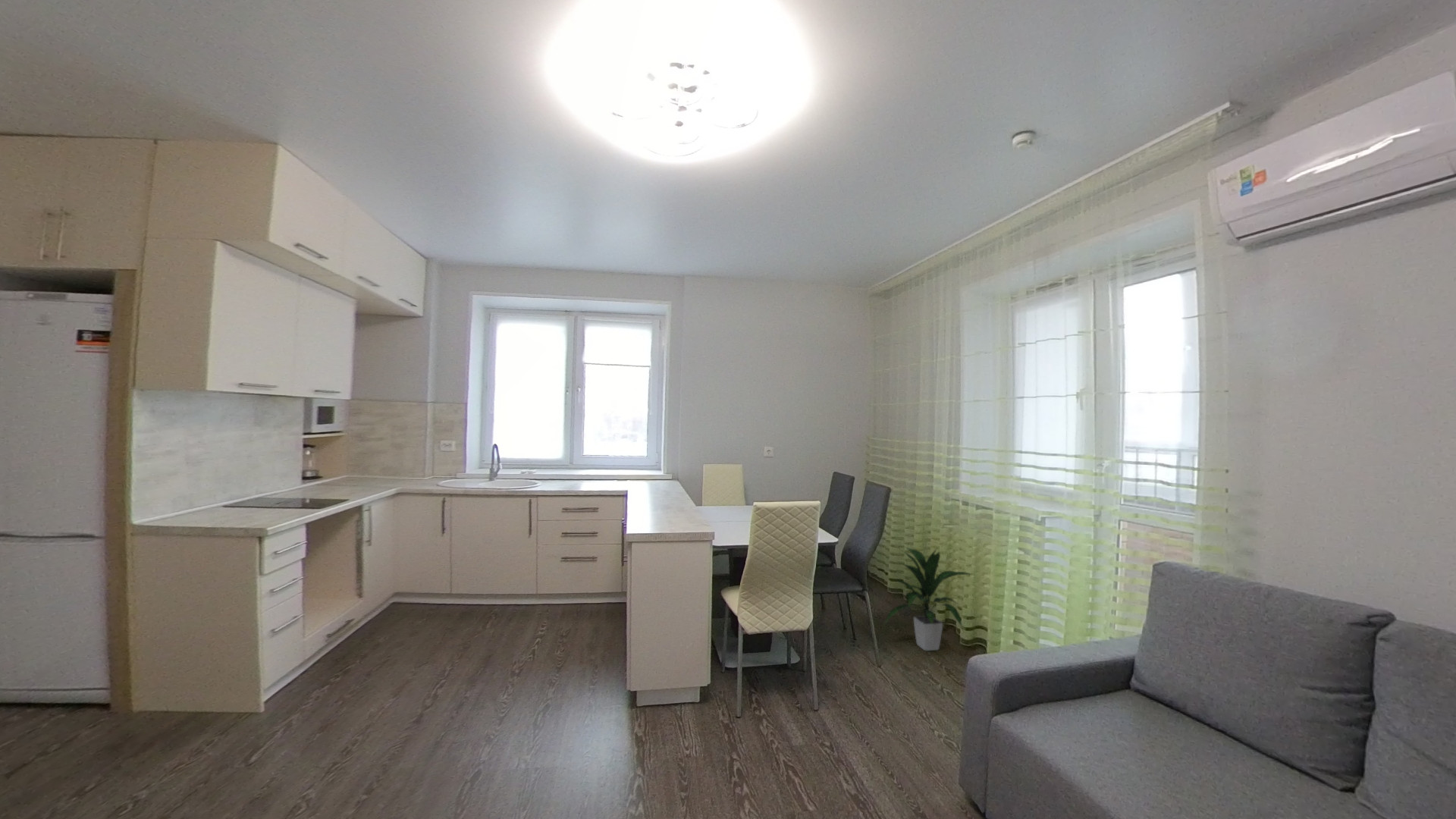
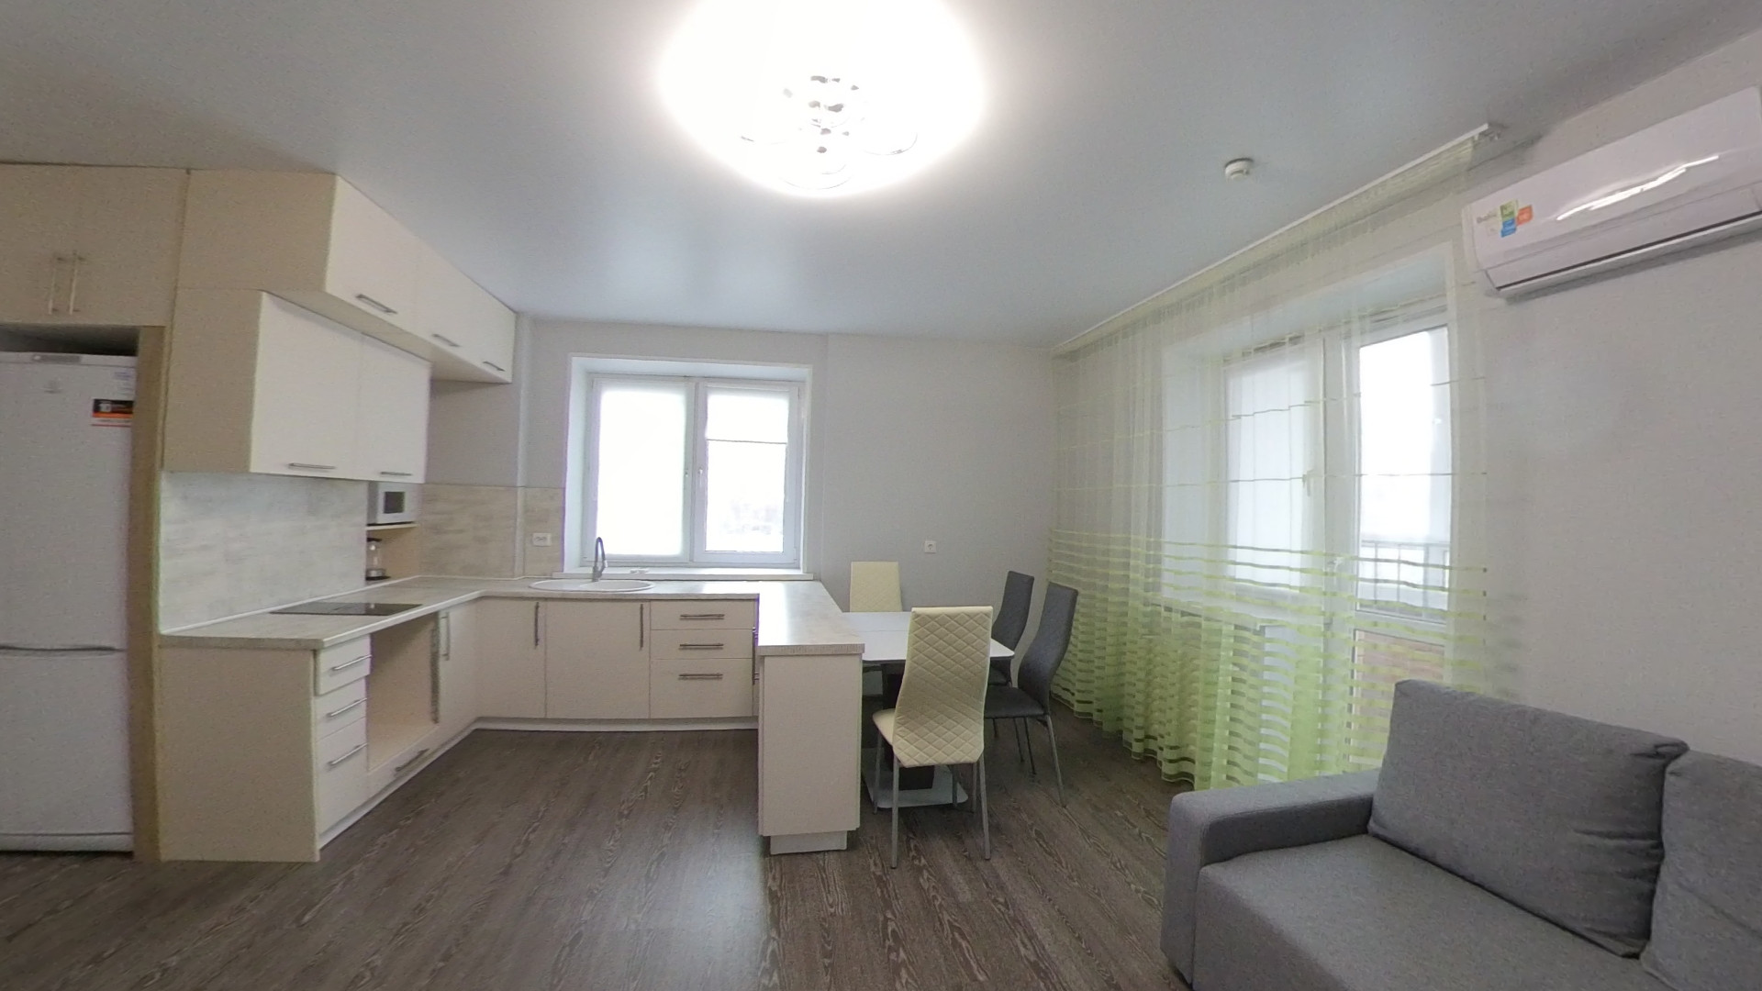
- indoor plant [883,547,975,651]
